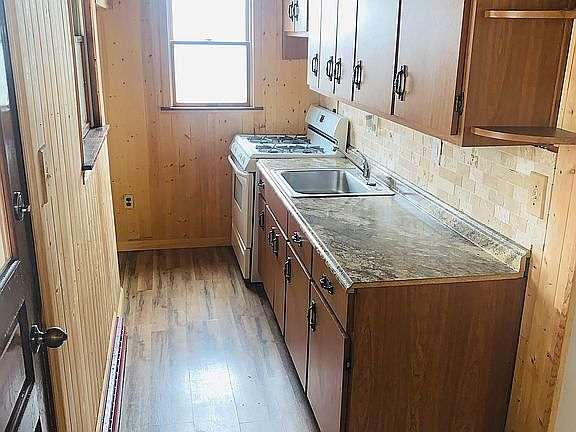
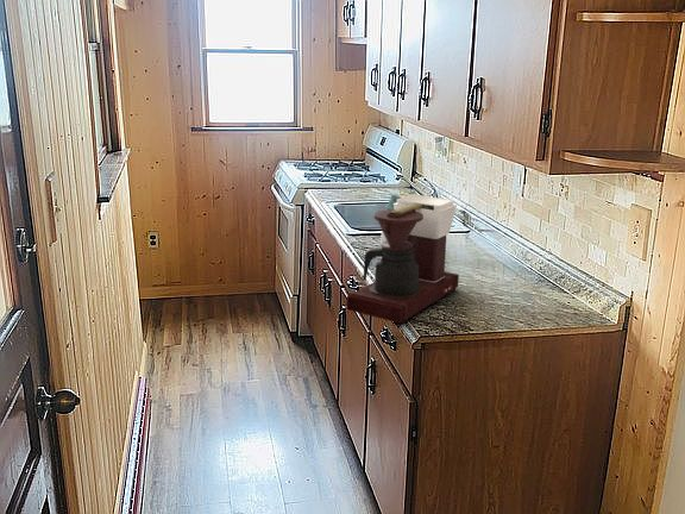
+ coffee maker [346,193,460,325]
+ soap bottle [379,193,402,249]
